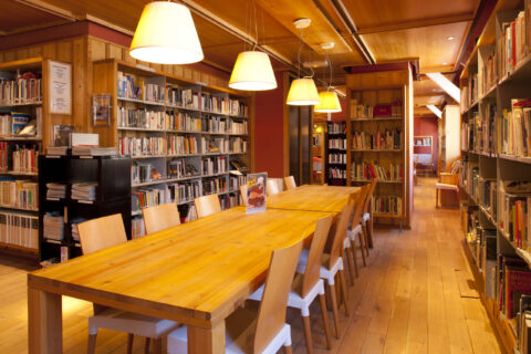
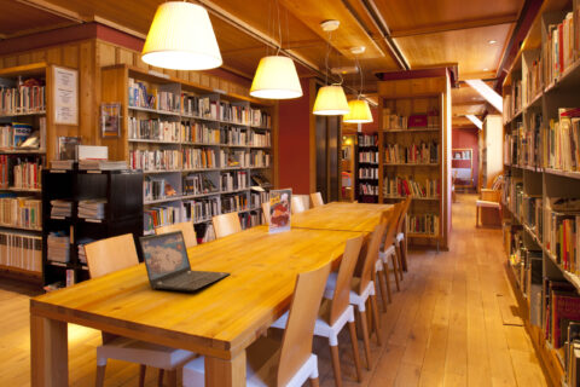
+ laptop [138,229,231,293]
